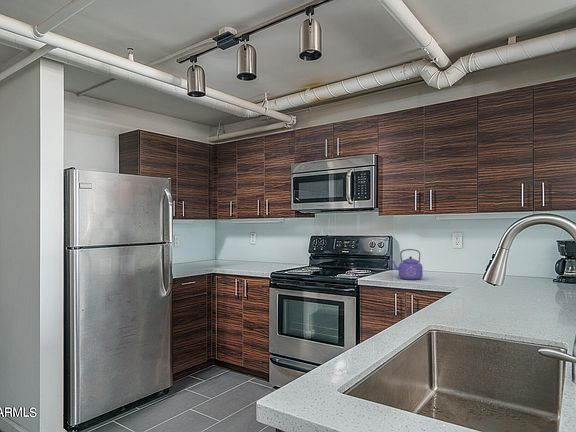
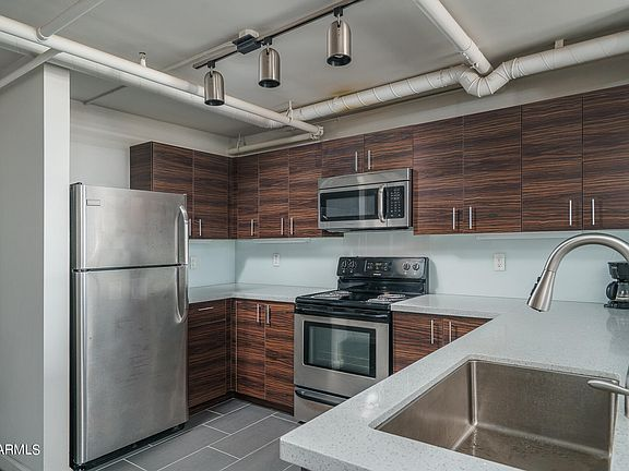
- kettle [390,248,424,281]
